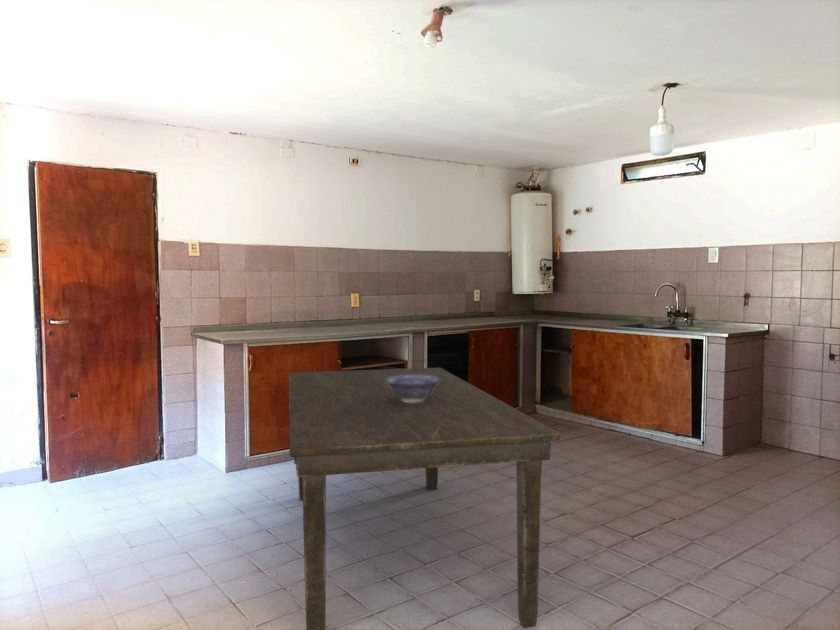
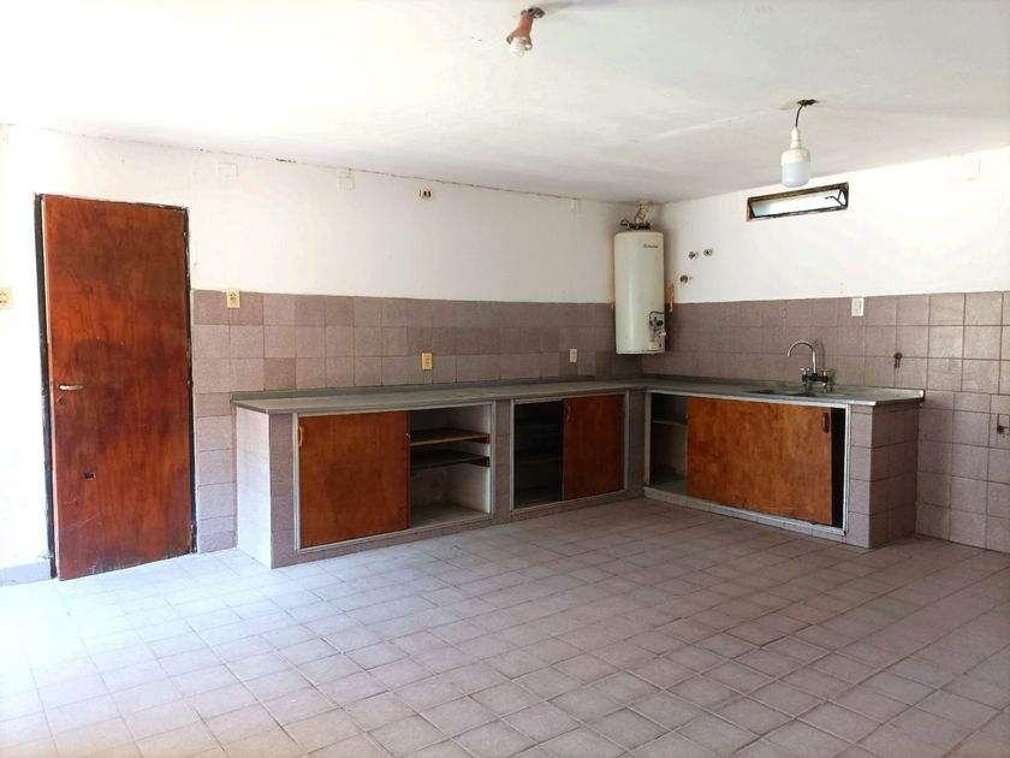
- dining table [288,367,563,630]
- decorative bowl [386,376,439,402]
